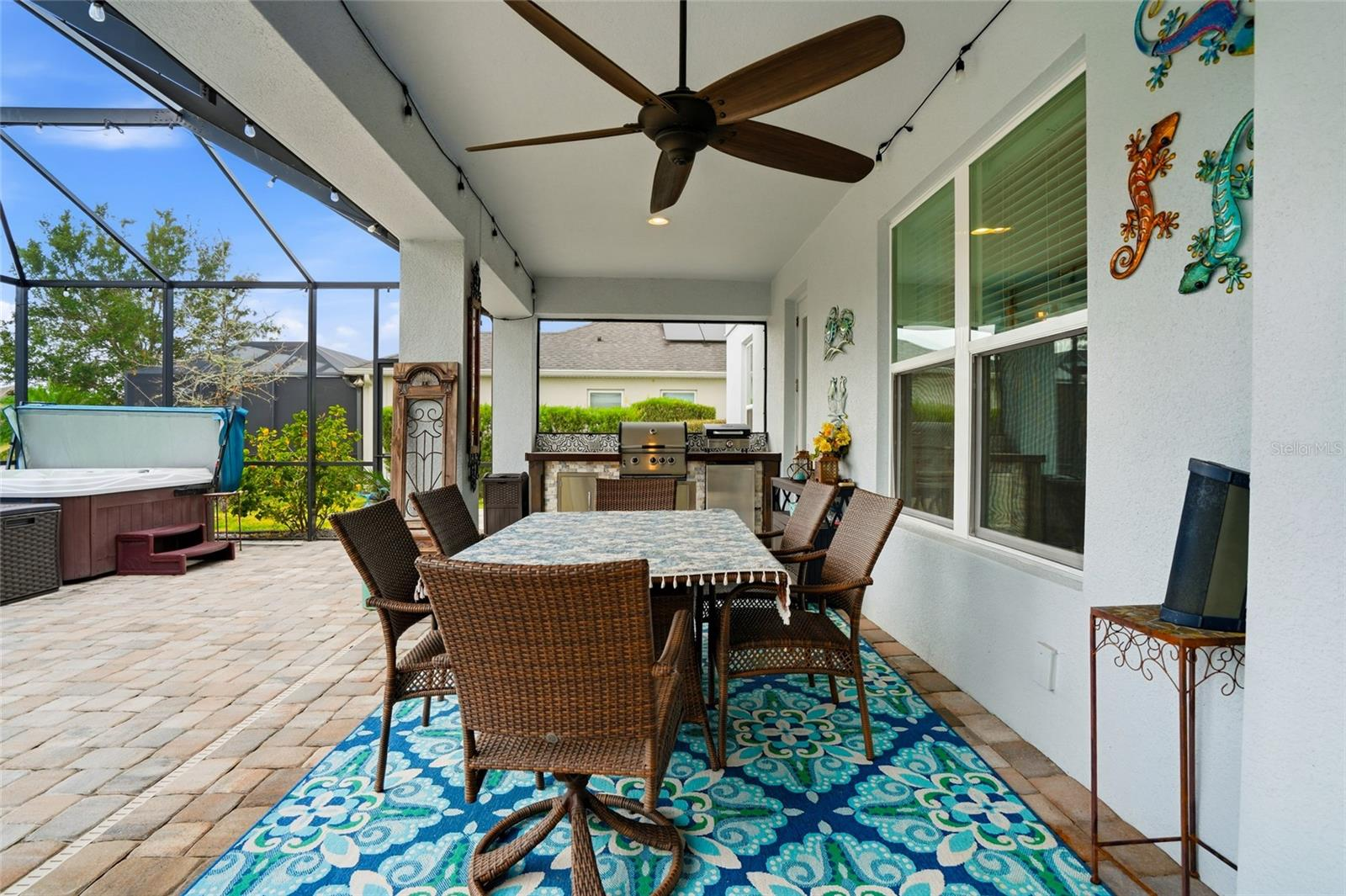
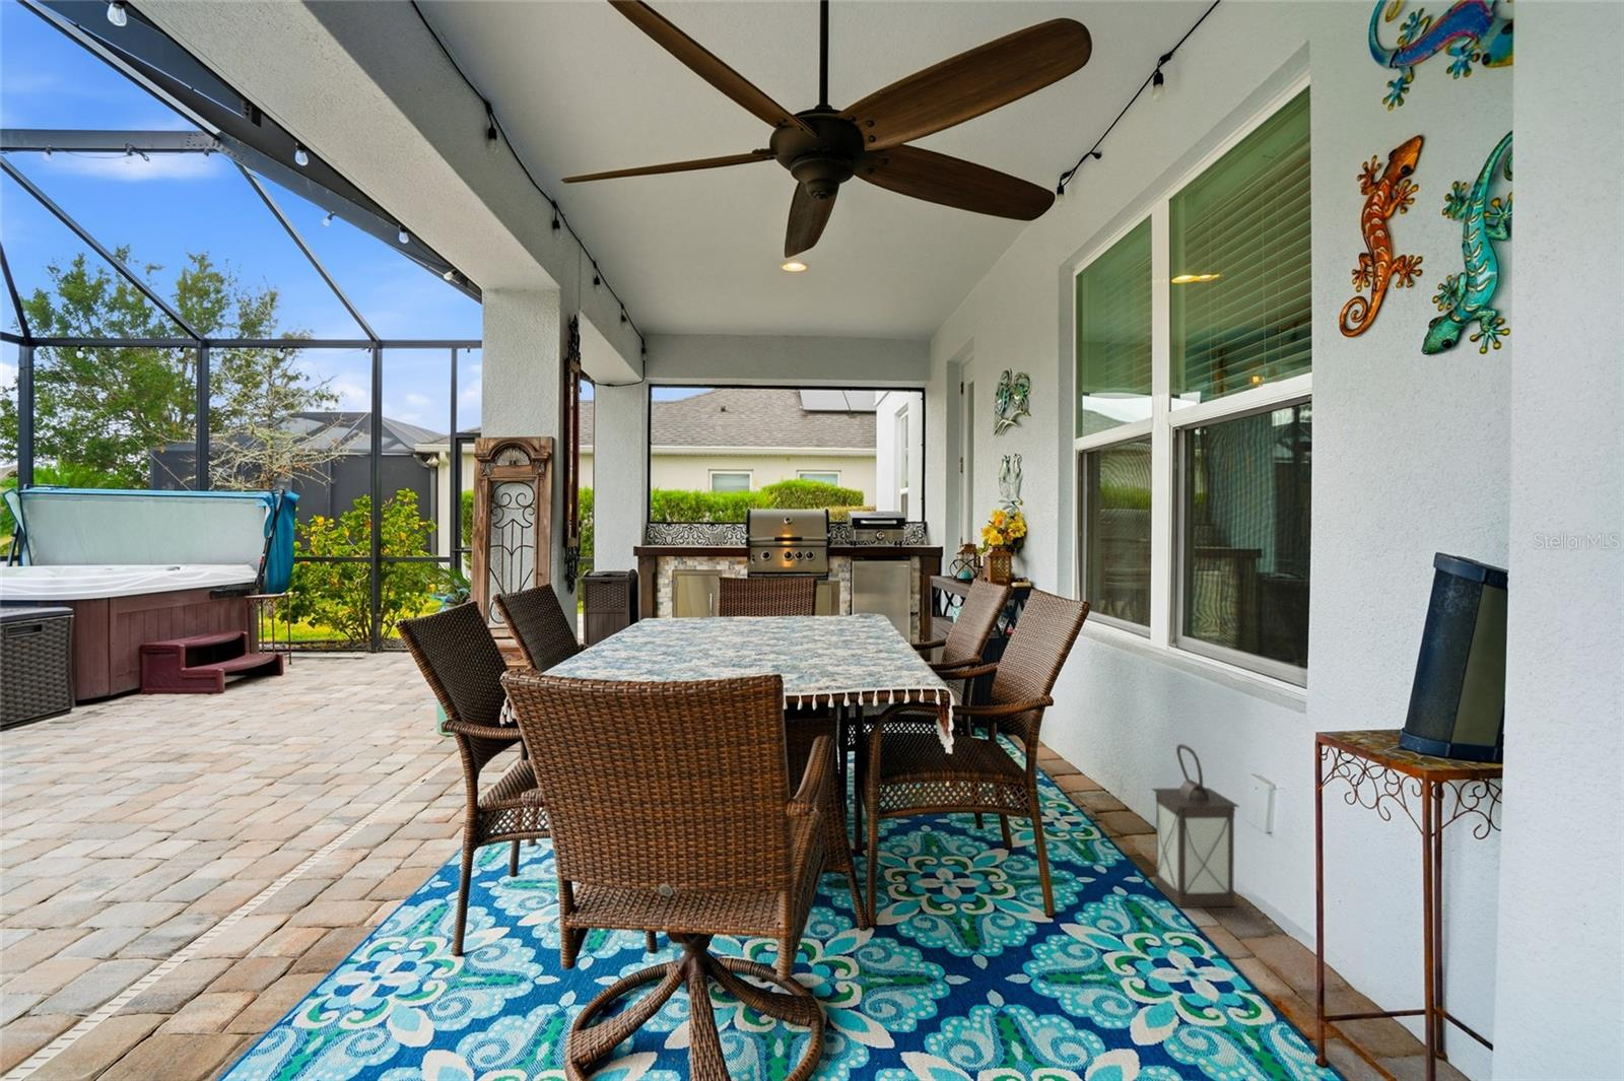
+ lantern [1151,743,1240,908]
